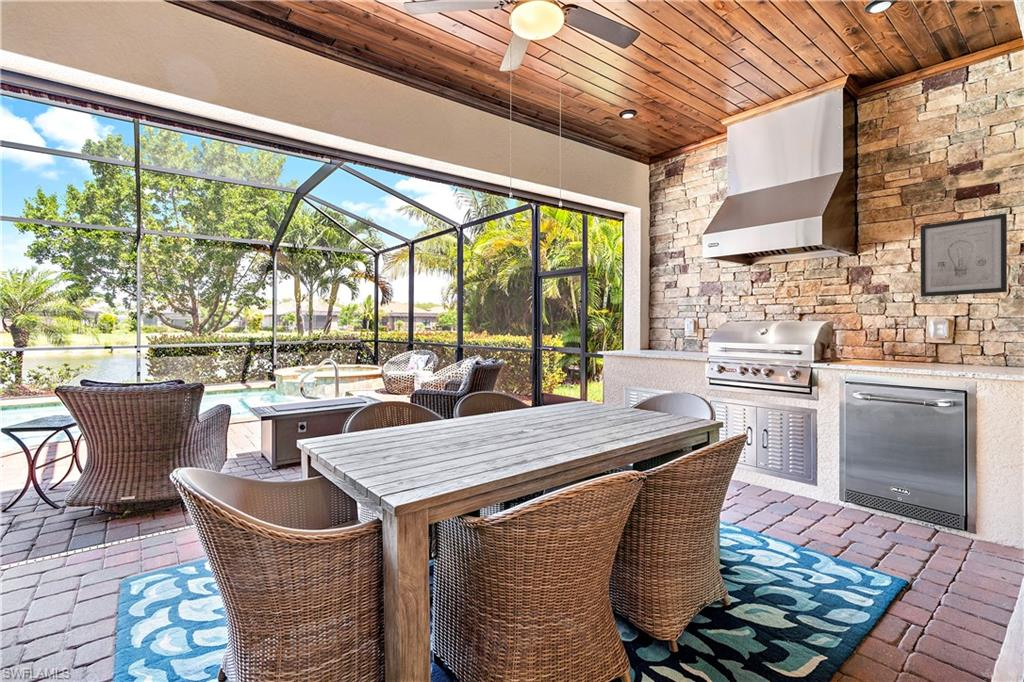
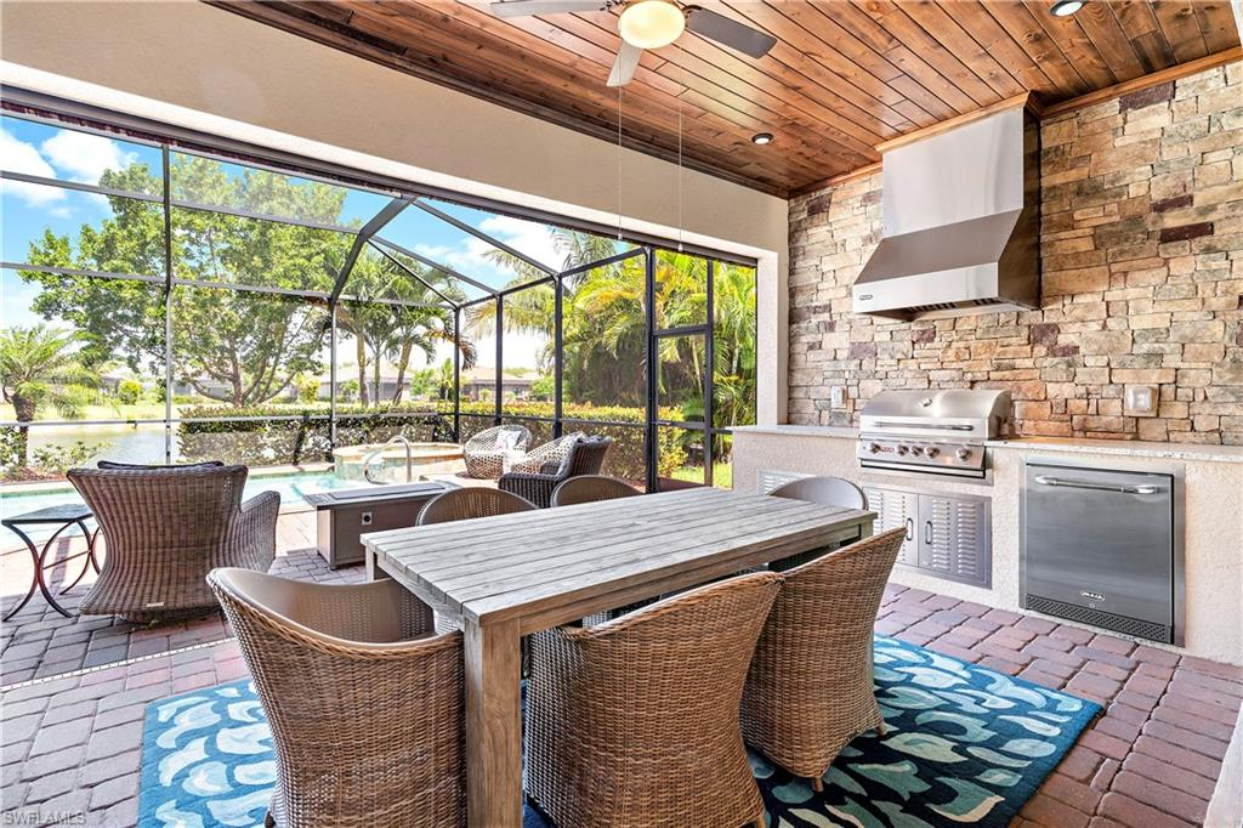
- wall art [920,212,1008,298]
